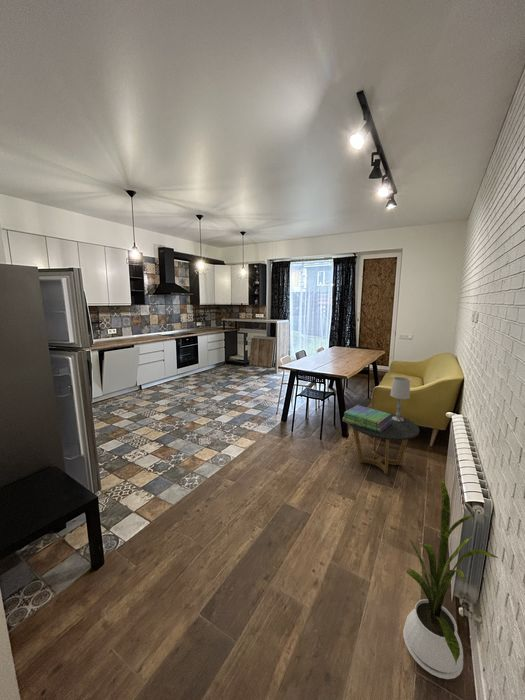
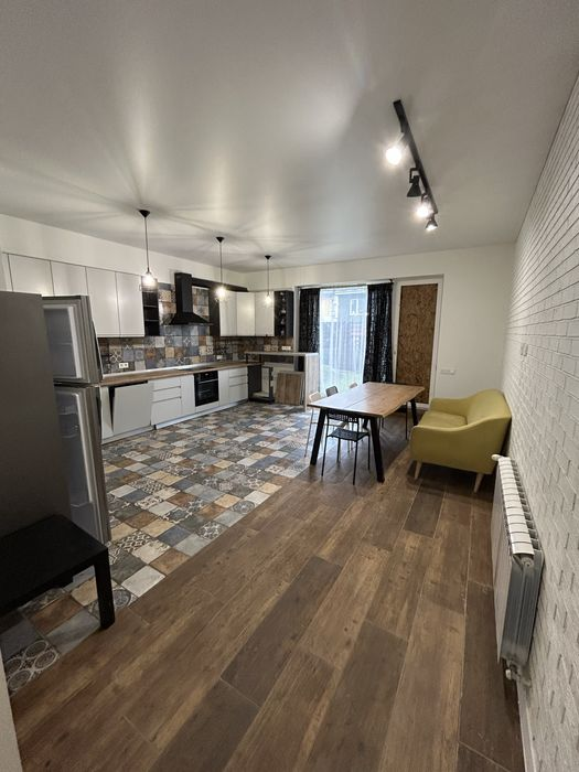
- table lamp [389,376,411,422]
- side table [349,412,420,476]
- house plant [402,475,499,680]
- stack of books [342,404,392,433]
